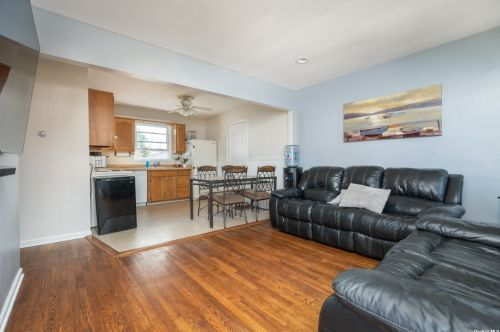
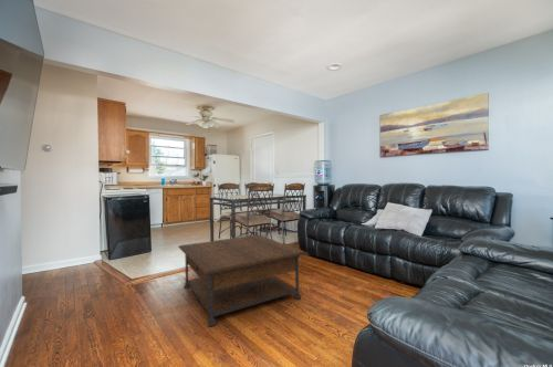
+ coffee table [177,233,307,327]
